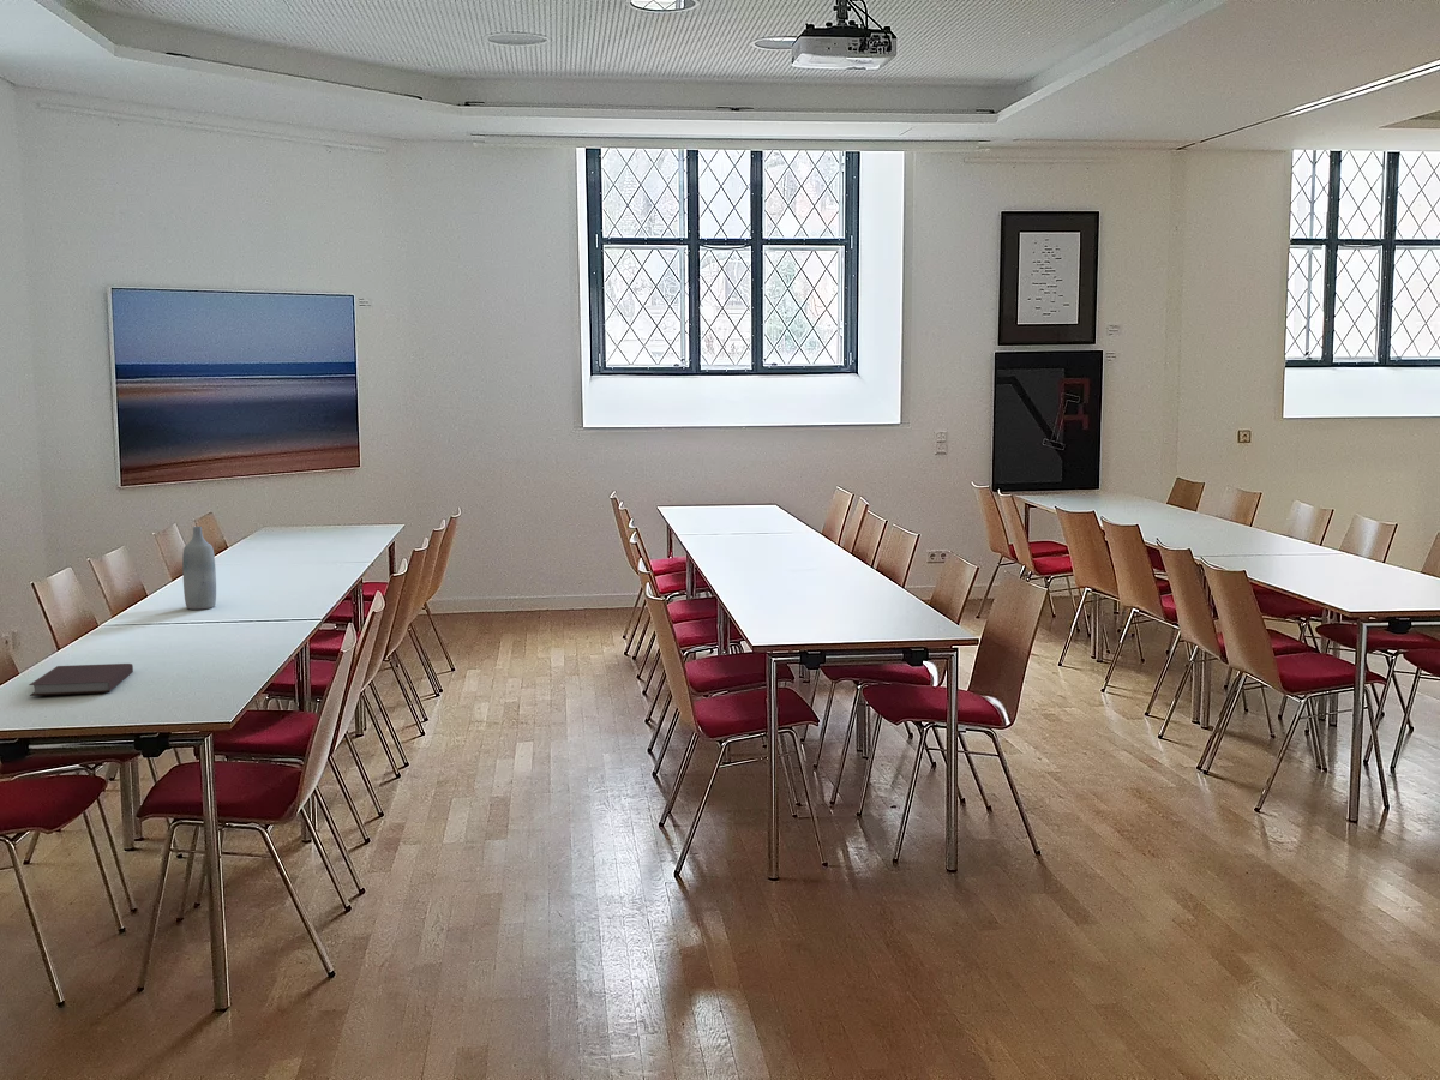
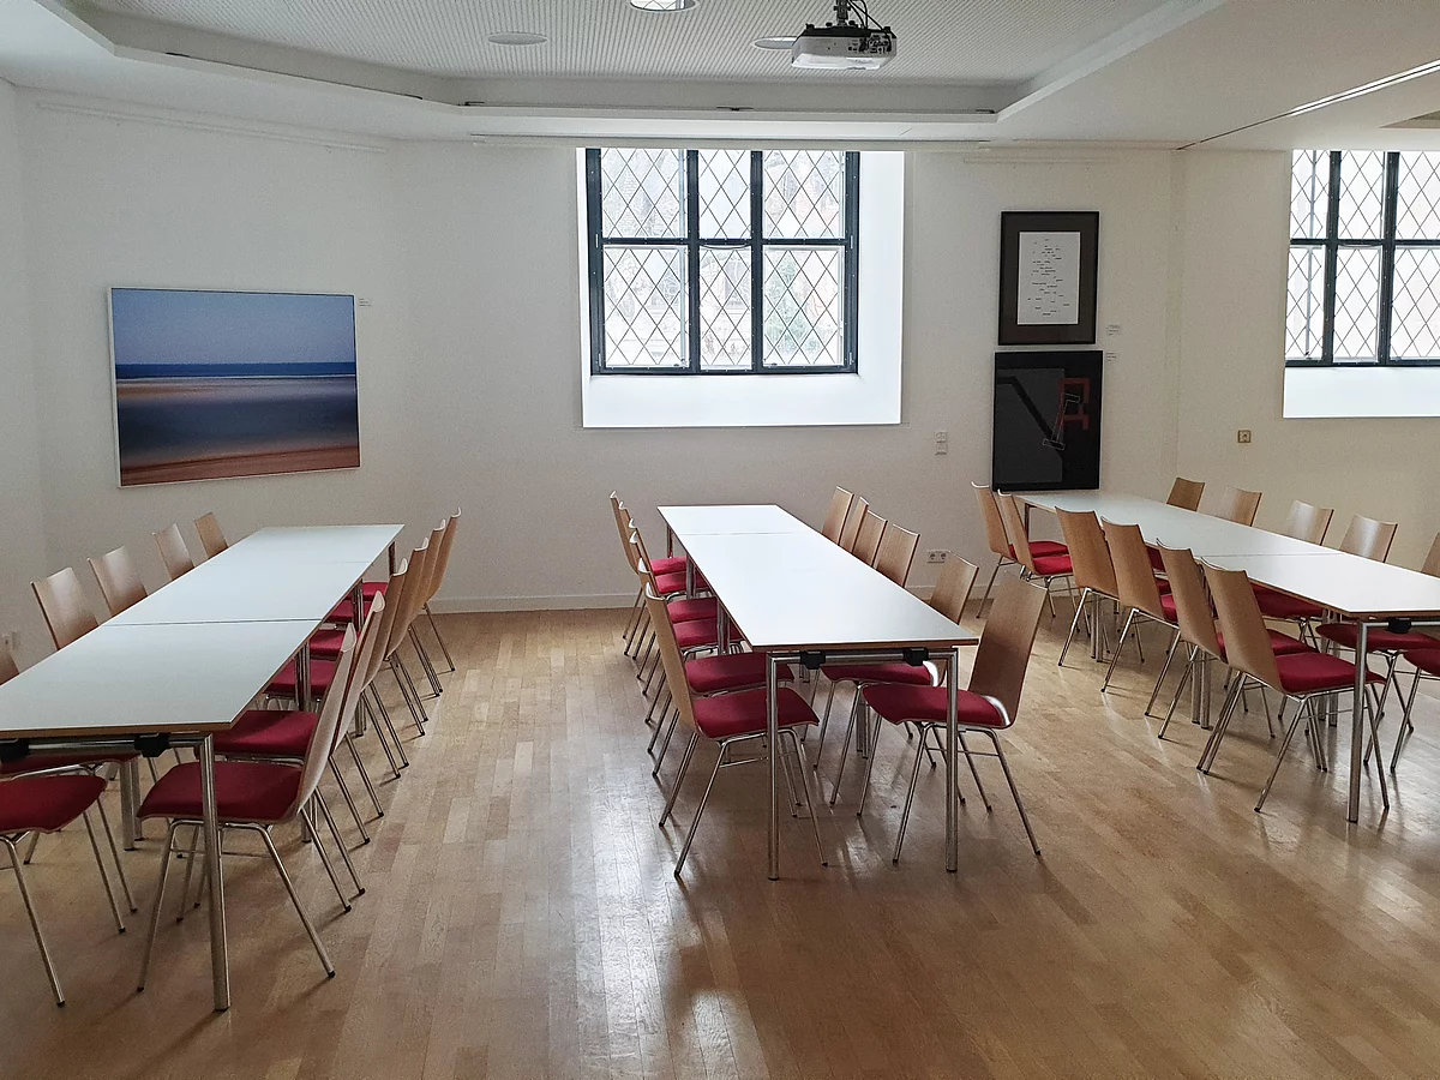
- notebook [28,662,134,697]
- bottle [181,526,217,611]
